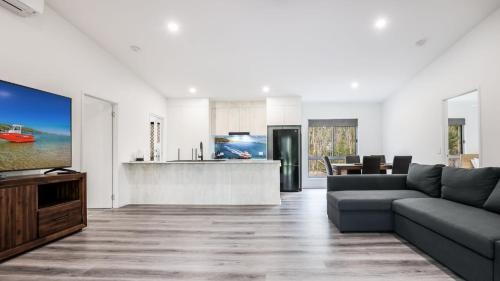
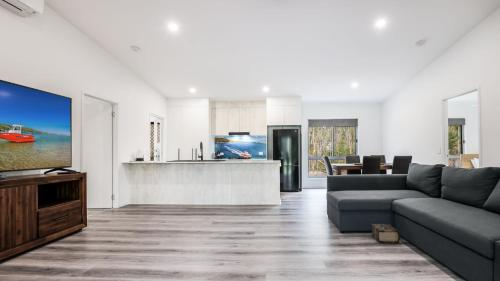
+ book [370,223,401,244]
